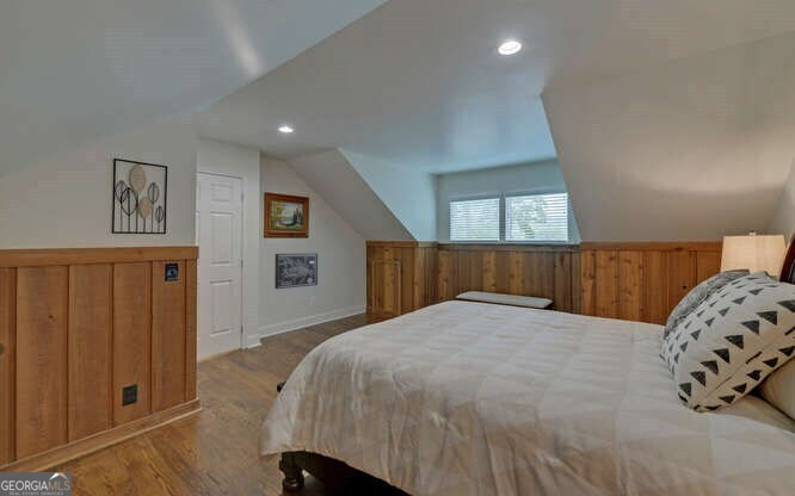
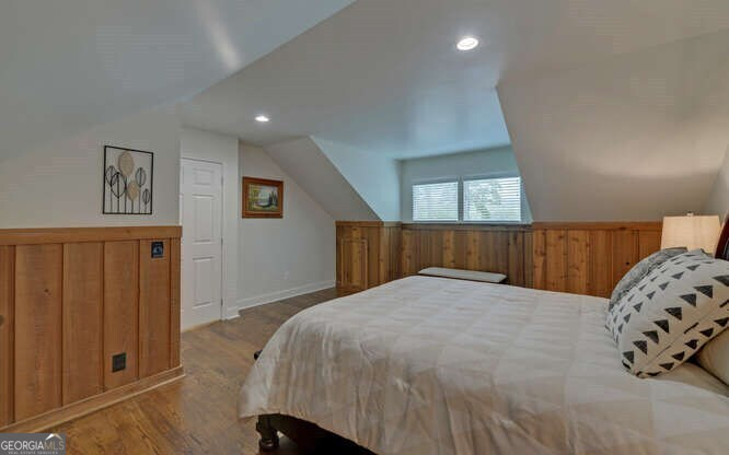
- wall art [273,253,319,290]
